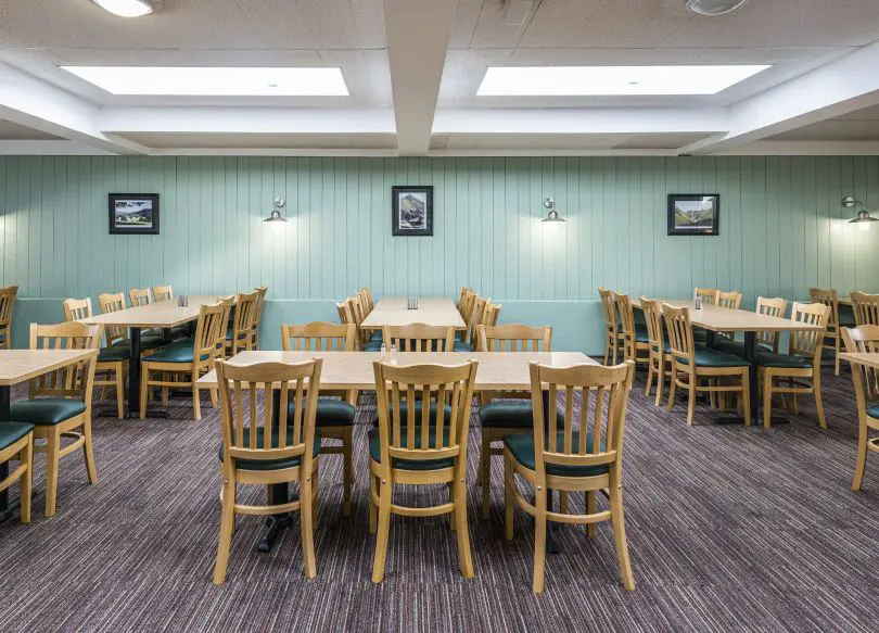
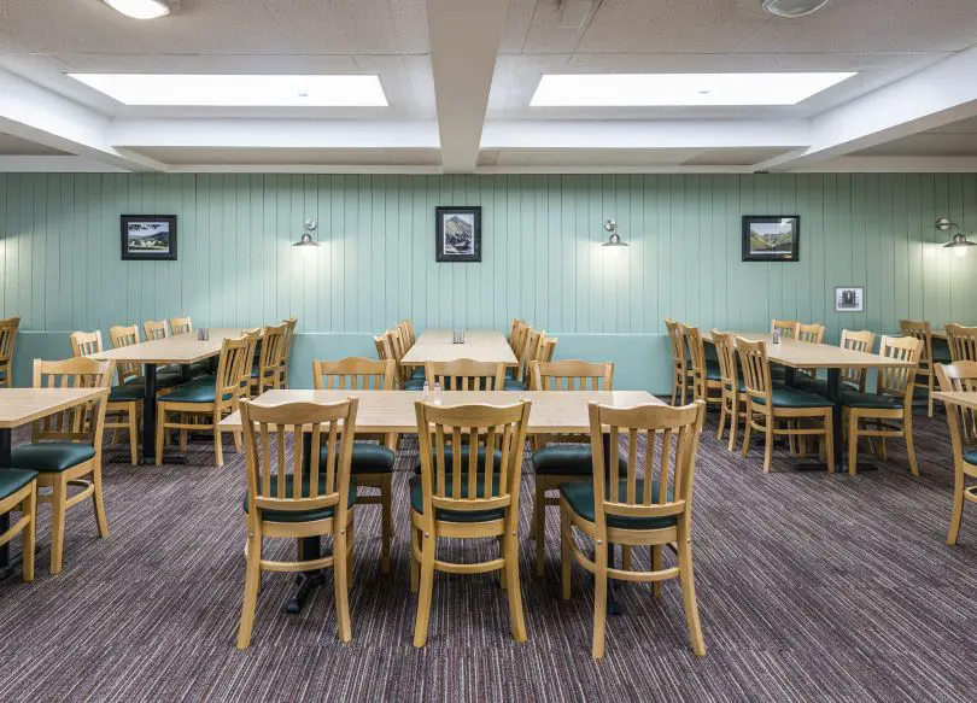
+ wall art [832,285,865,314]
